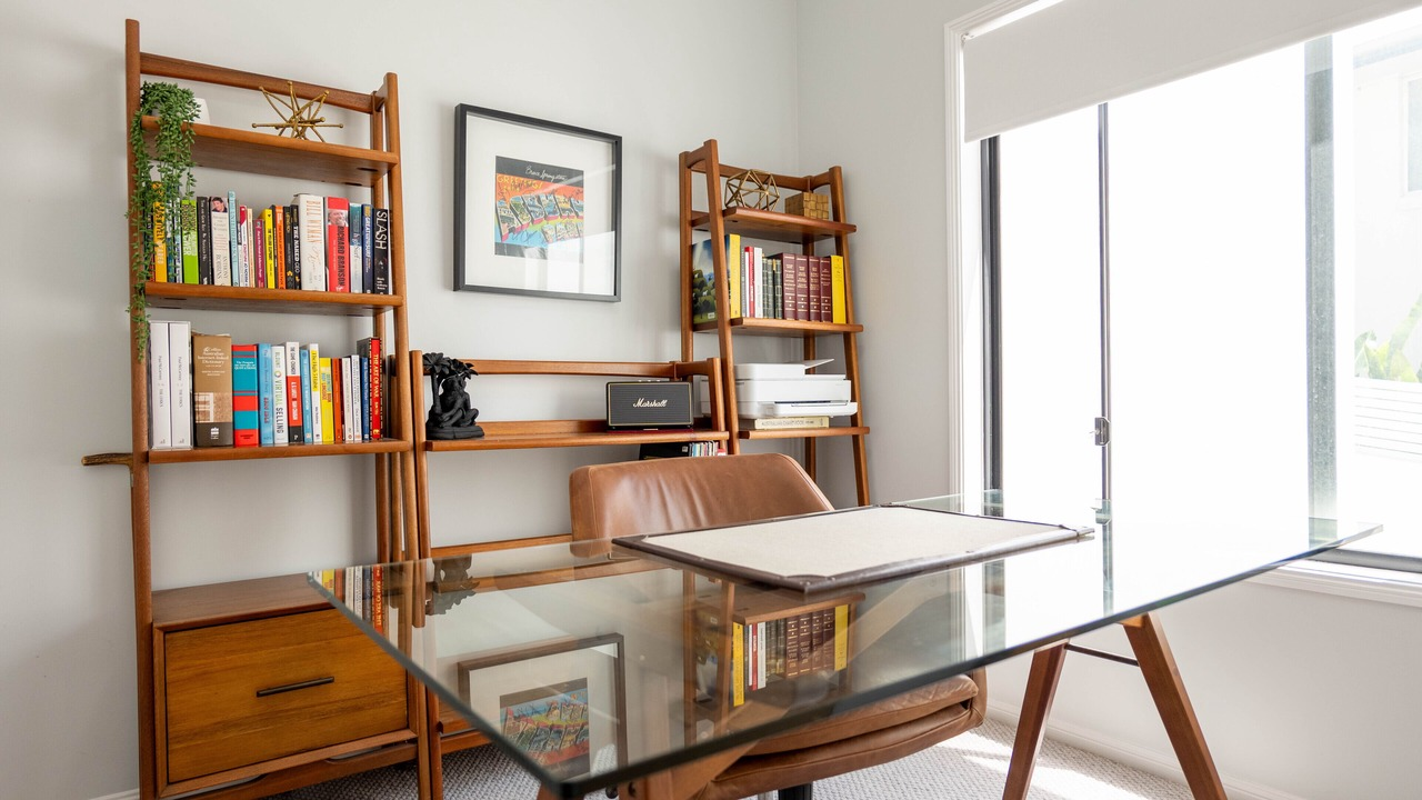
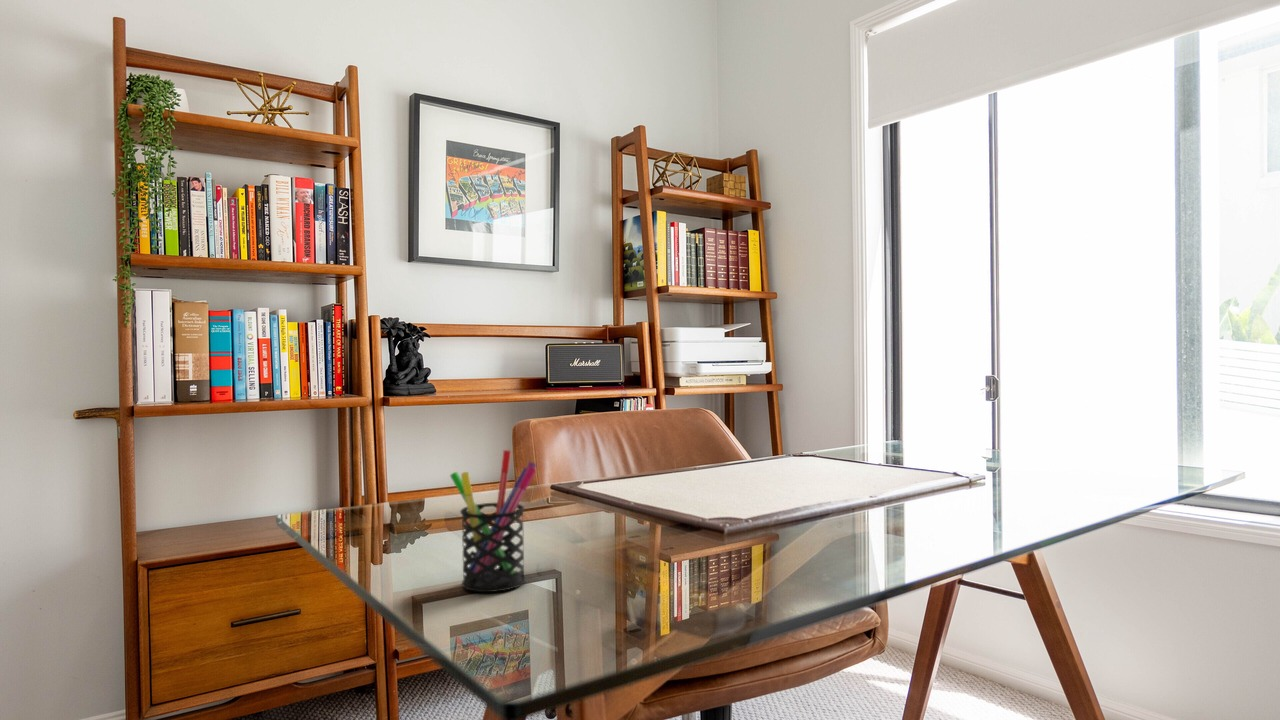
+ pen holder [449,449,537,593]
